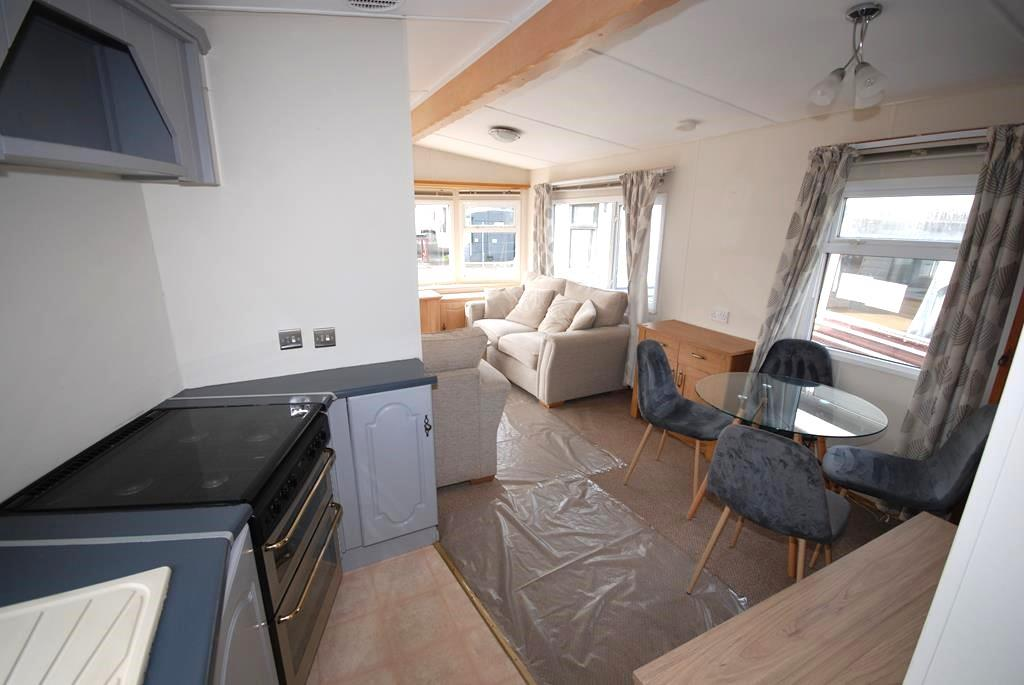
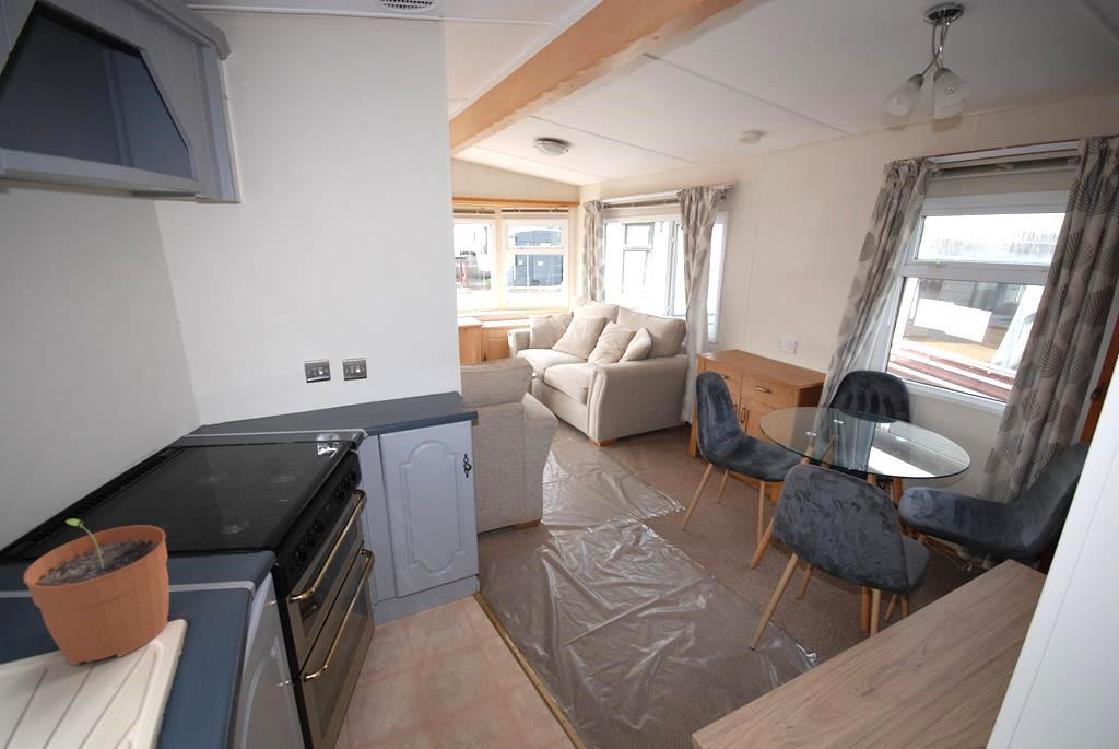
+ plant pot [23,518,170,667]
